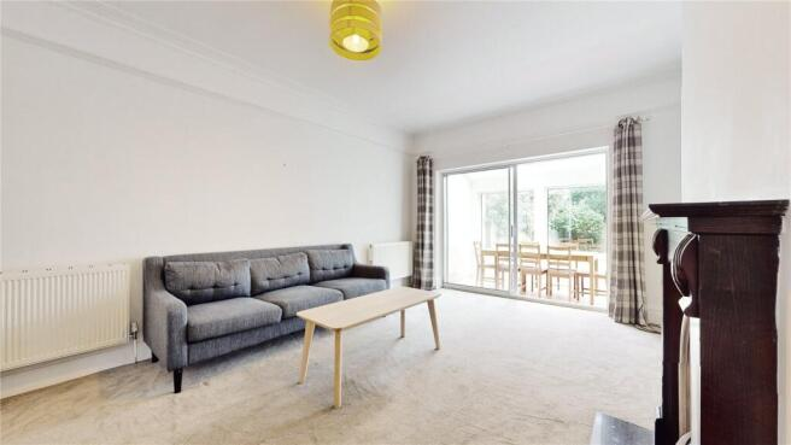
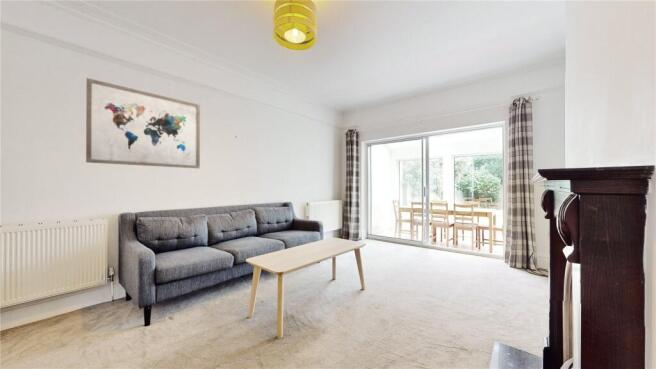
+ wall art [85,77,201,169]
